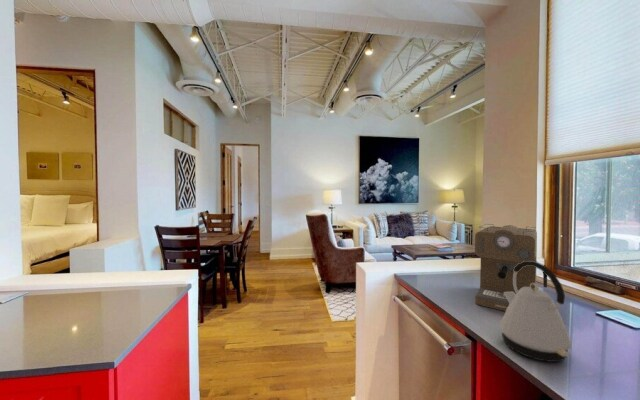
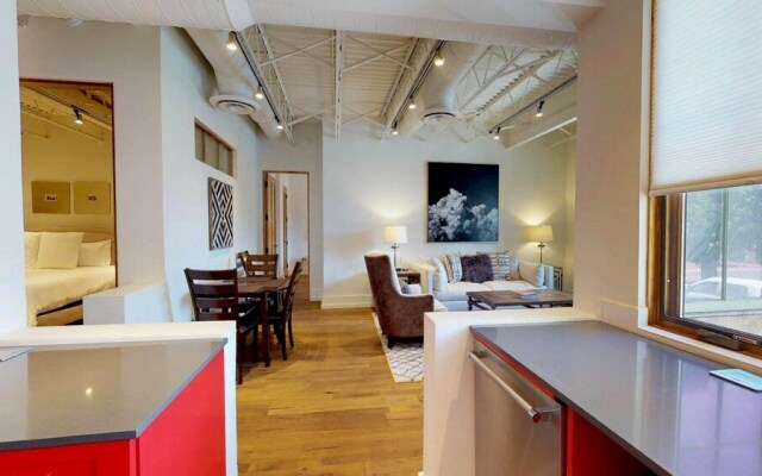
- kettle [499,261,572,363]
- coffee maker [474,223,548,312]
